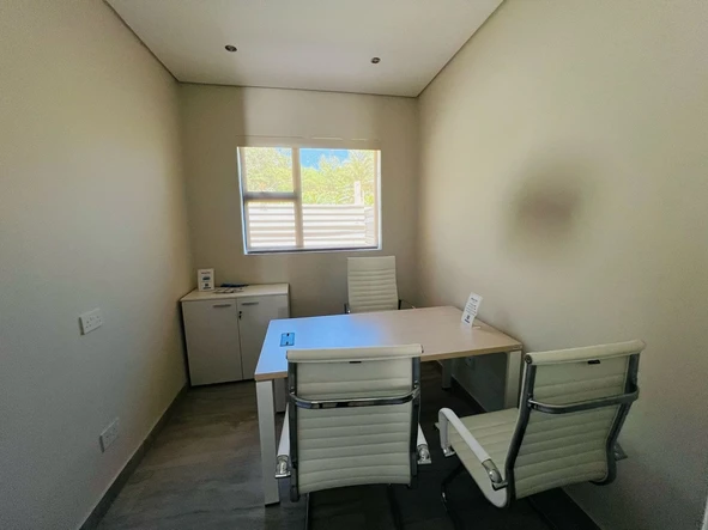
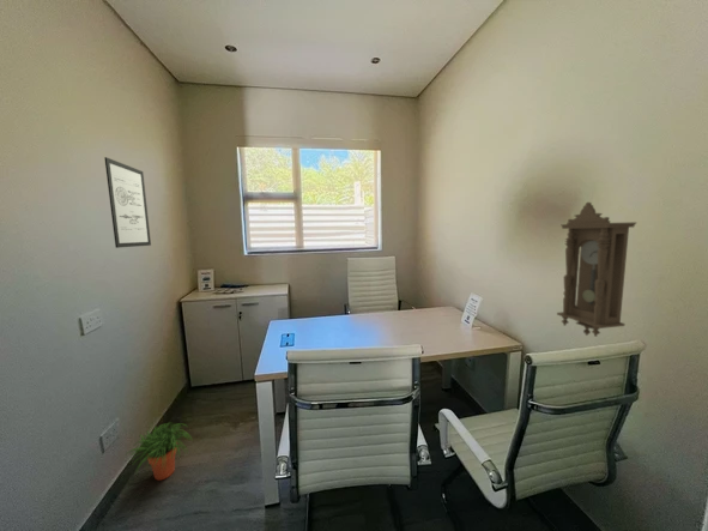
+ potted plant [123,421,194,482]
+ wall art [103,156,152,249]
+ pendulum clock [556,201,637,338]
